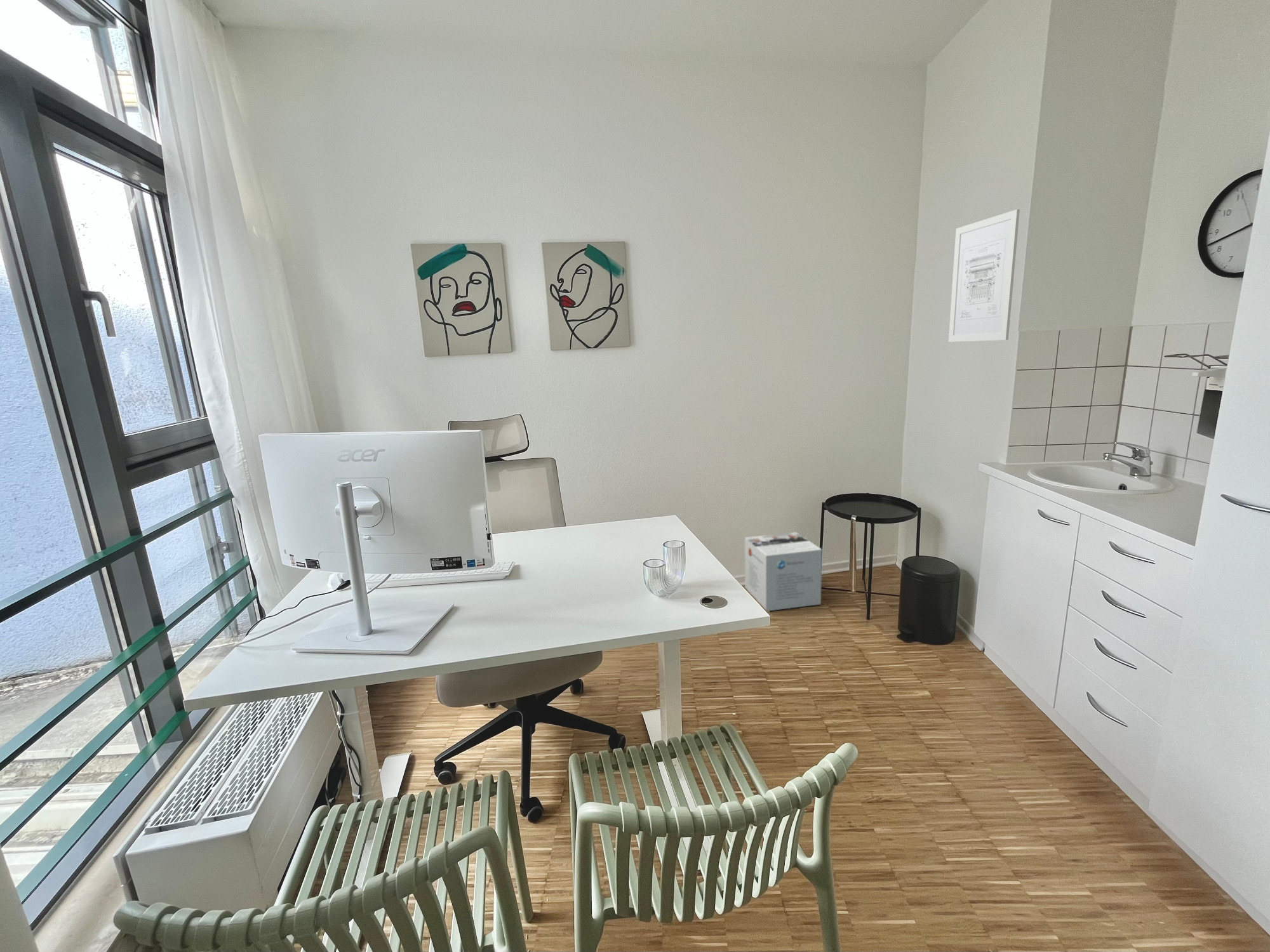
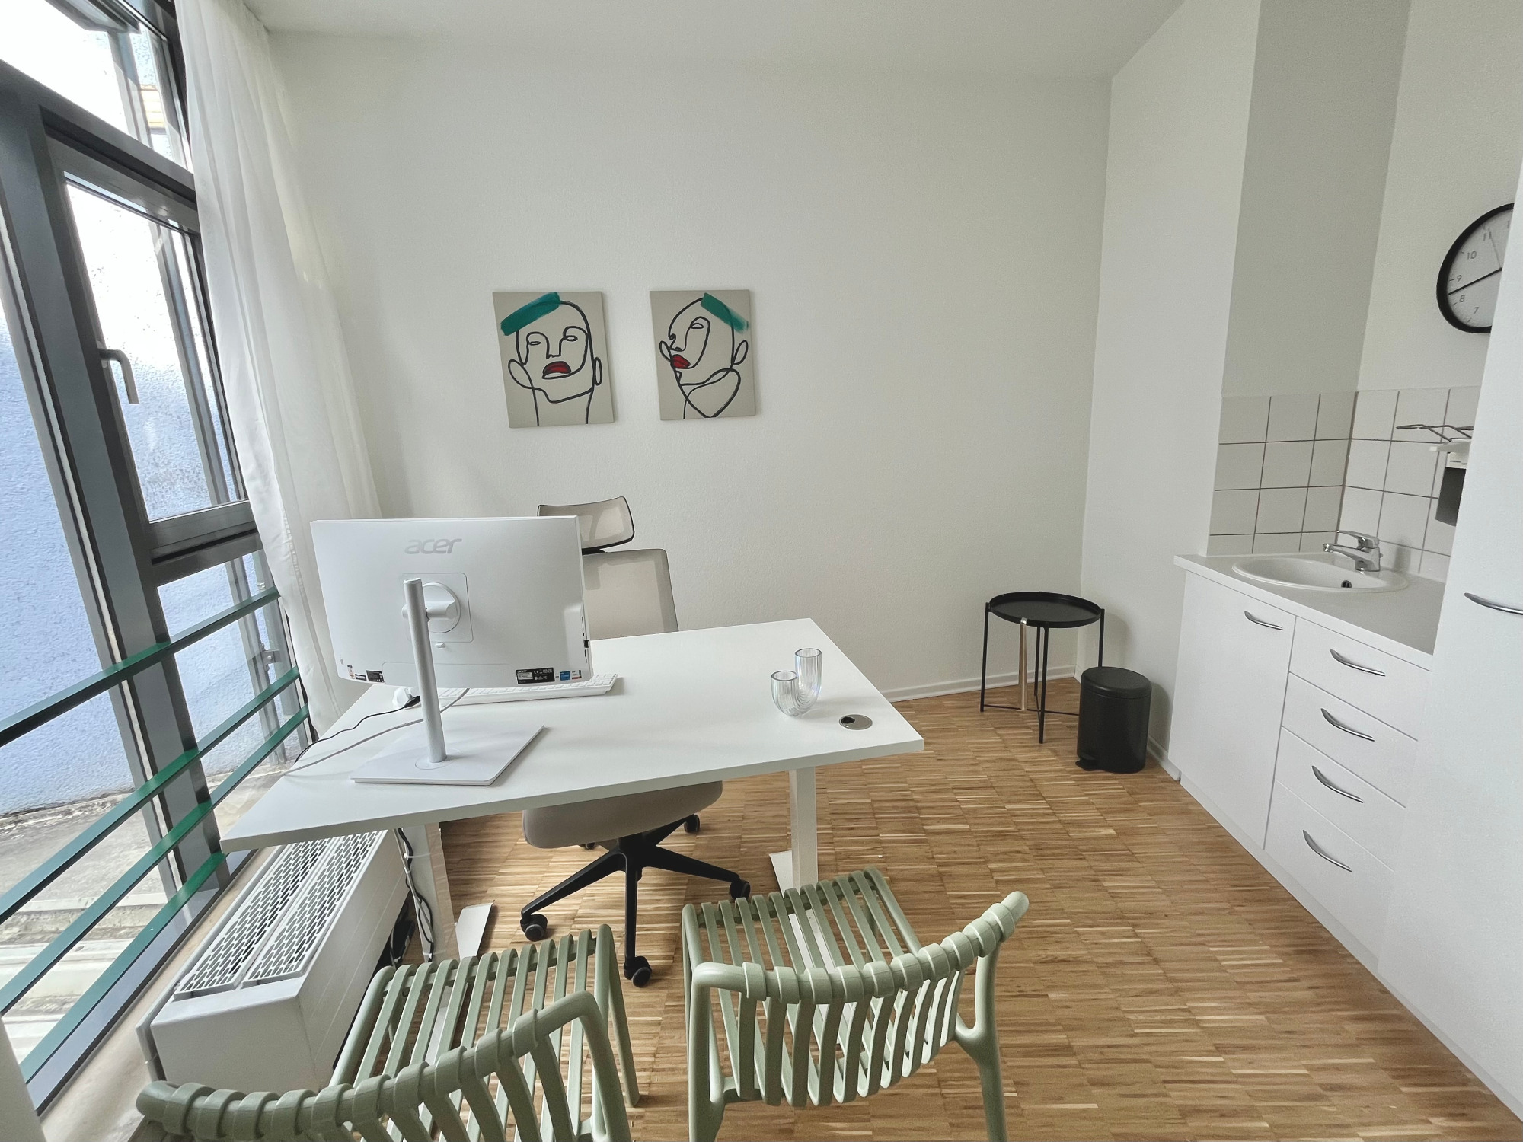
- wall art [948,209,1020,343]
- cardboard box [744,531,823,612]
